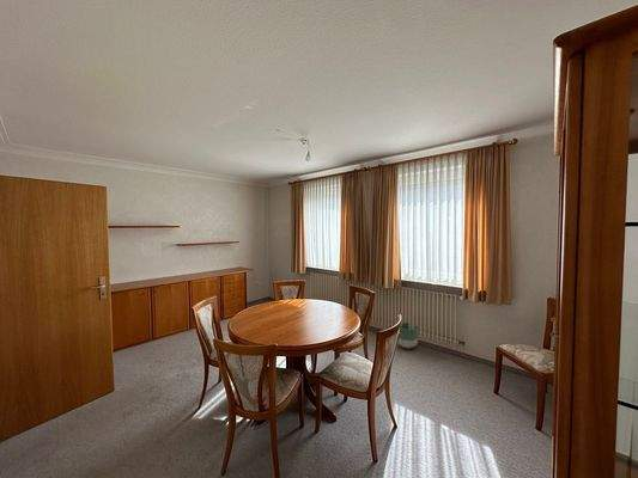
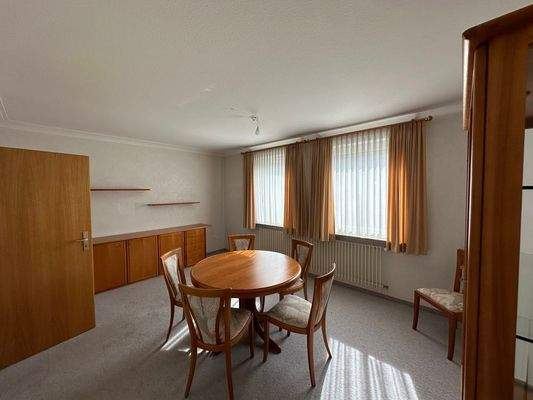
- planter [396,321,419,349]
